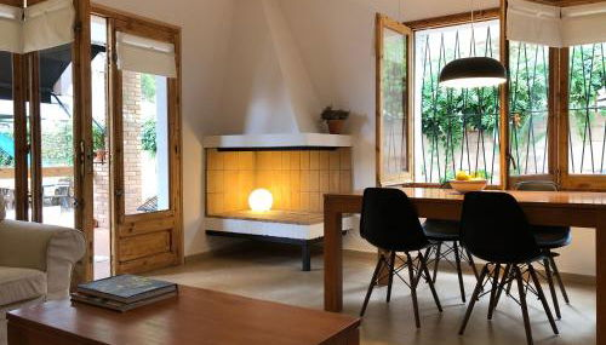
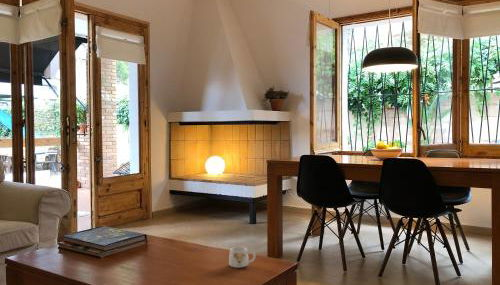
+ mug [228,246,257,269]
